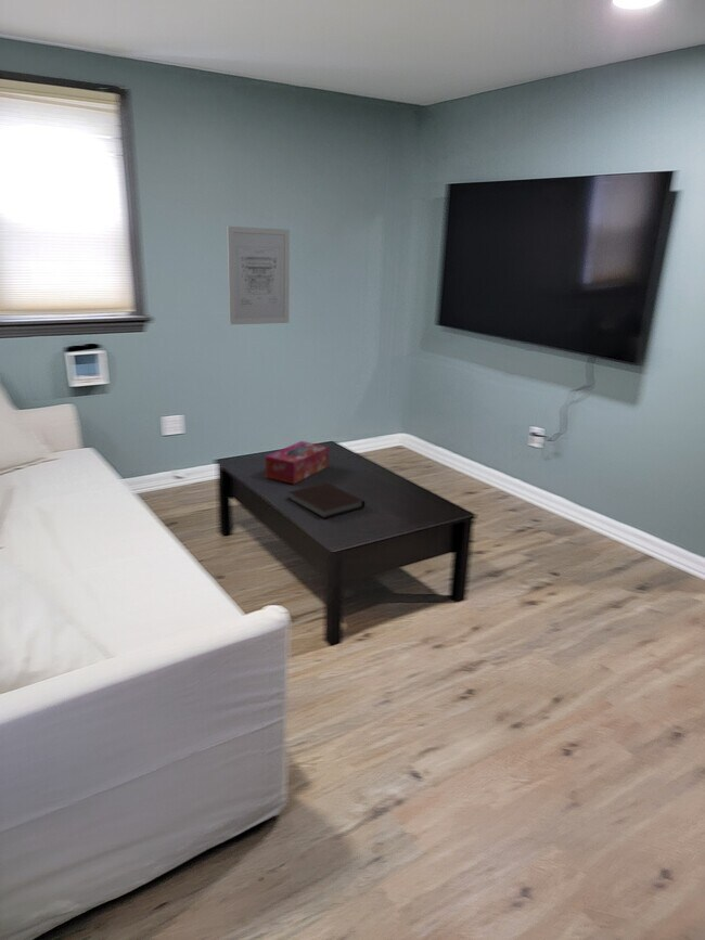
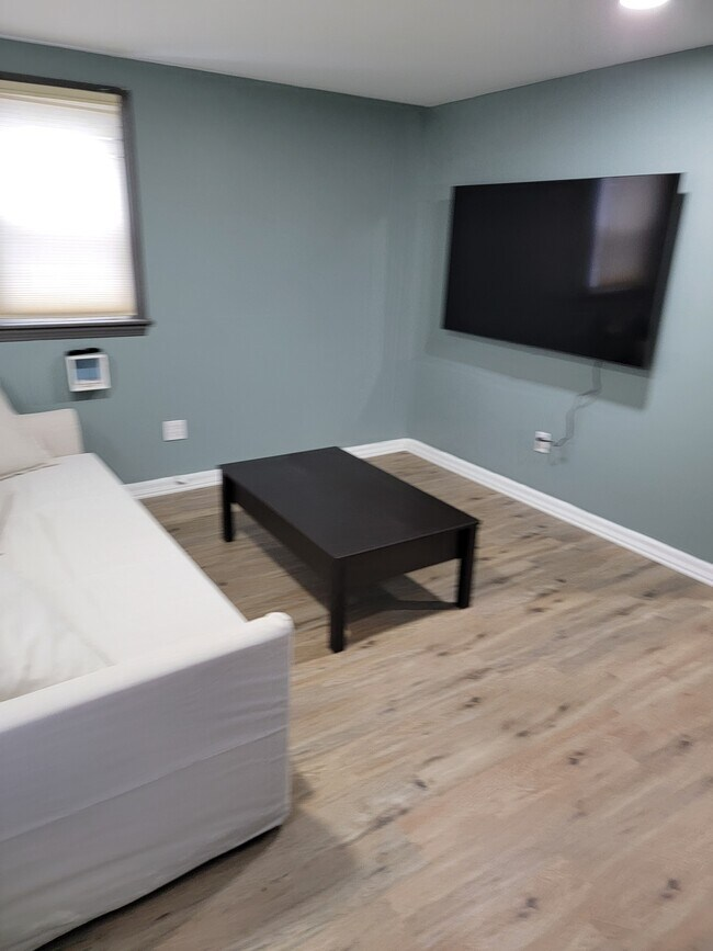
- wall art [226,226,291,325]
- notebook [289,482,366,519]
- tissue box [265,440,330,485]
